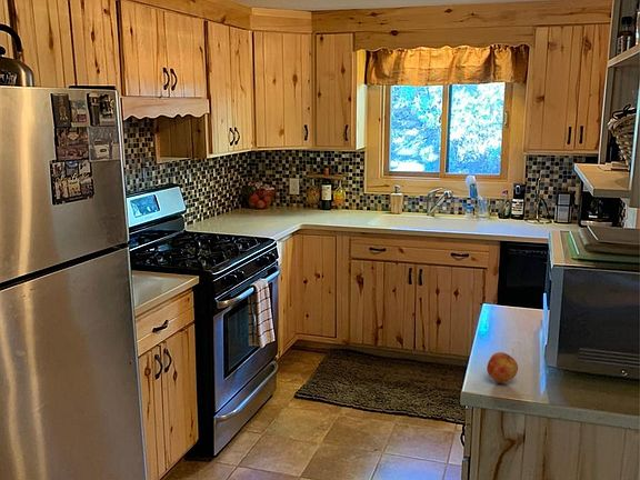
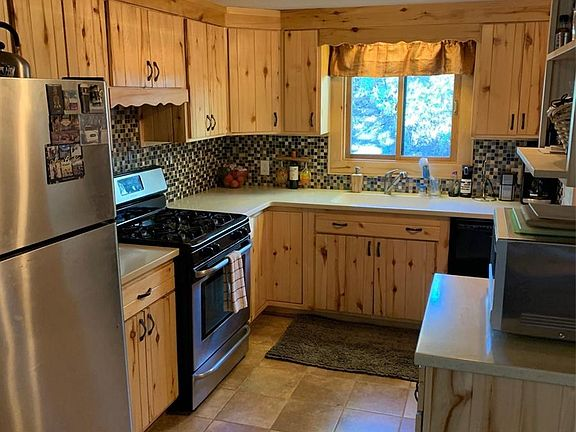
- apple [486,351,519,383]
